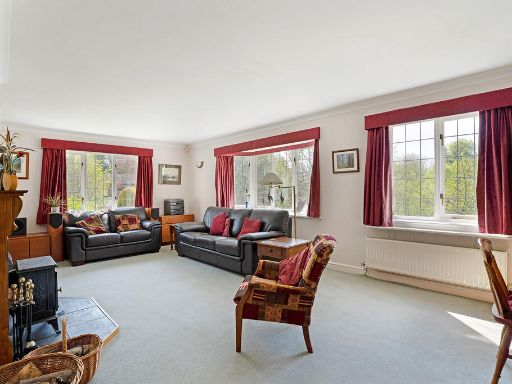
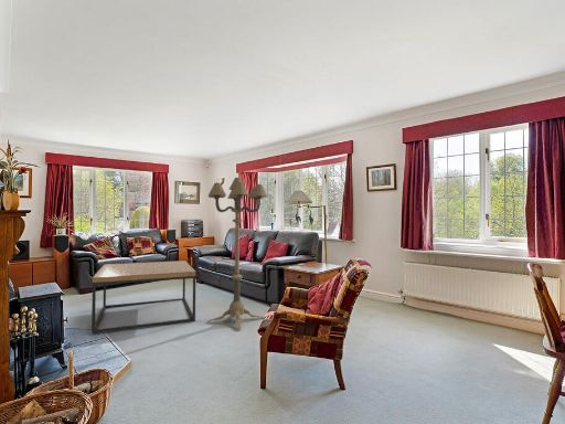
+ coffee table [90,259,196,335]
+ floor lamp [206,177,269,331]
